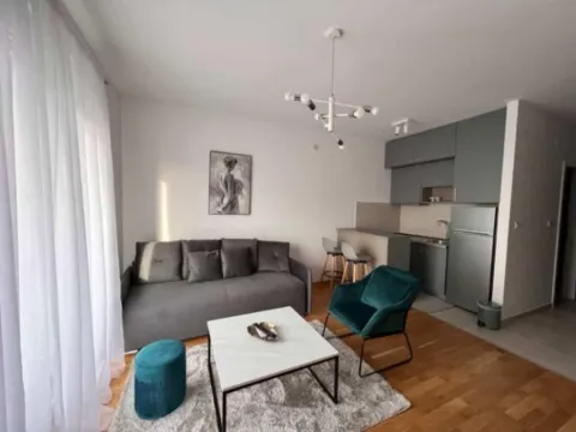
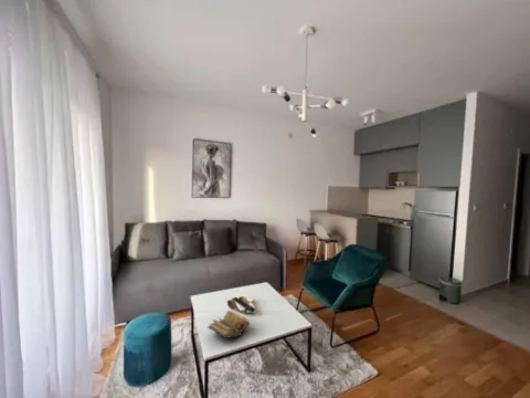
+ book [206,310,251,341]
